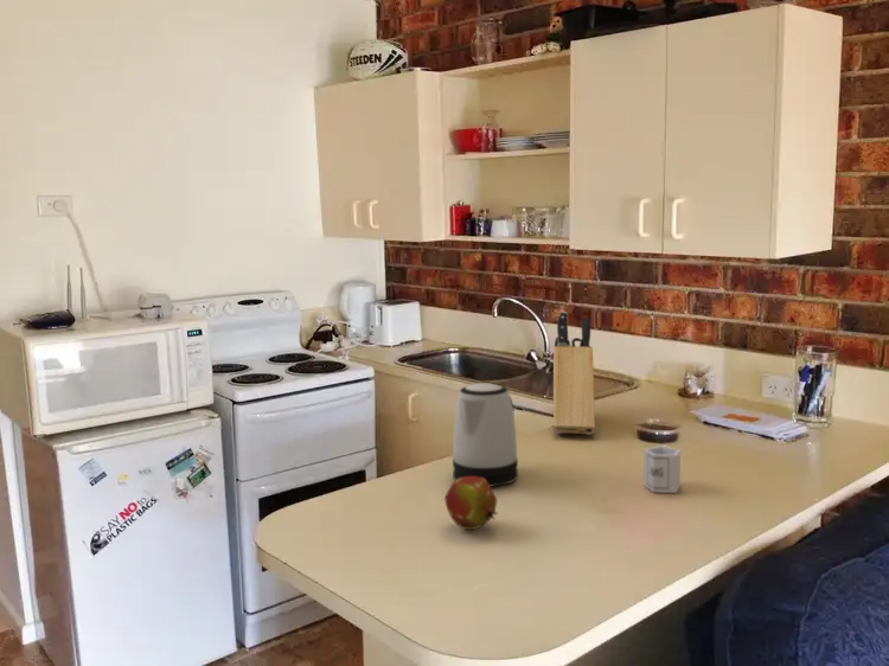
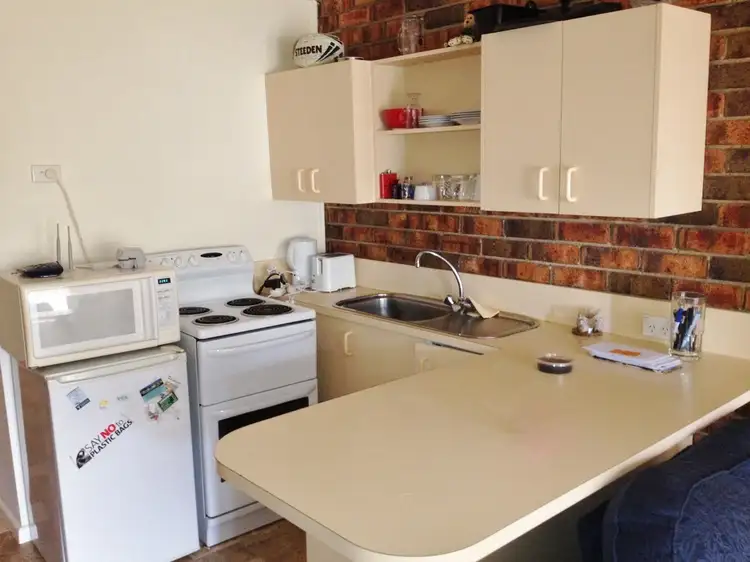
- cup [642,444,682,494]
- fruit [444,476,498,531]
- kettle [452,382,519,487]
- knife block [552,310,596,436]
